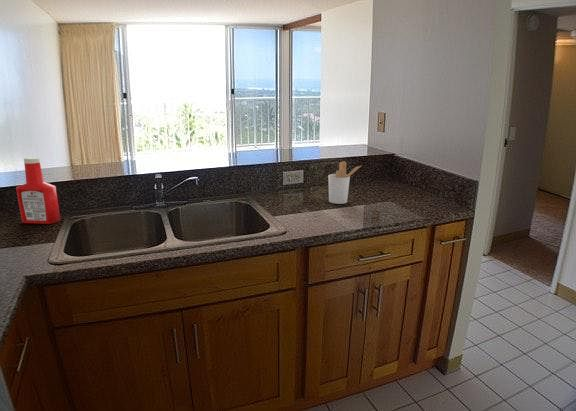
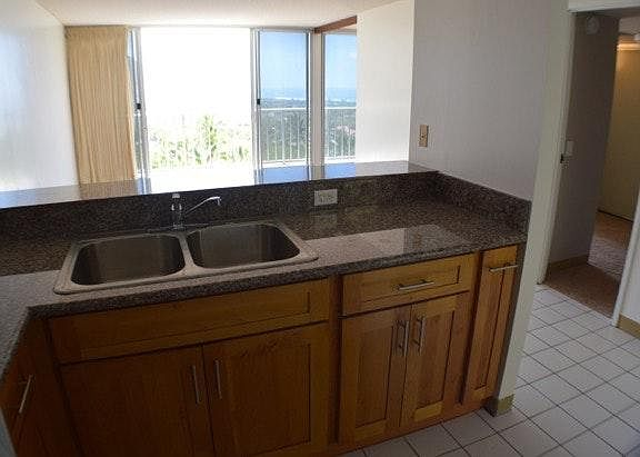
- soap bottle [15,156,62,225]
- utensil holder [327,160,362,205]
